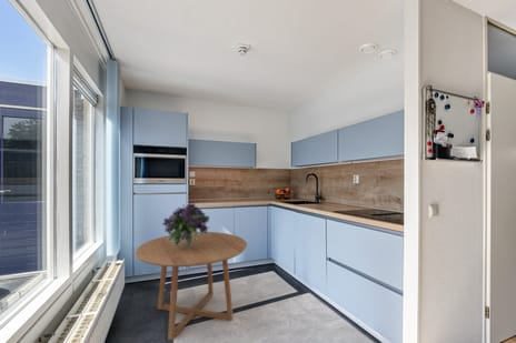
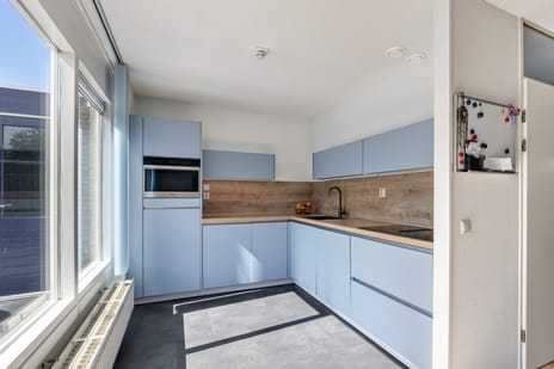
- bouquet [161,202,211,249]
- dining table [135,231,248,341]
